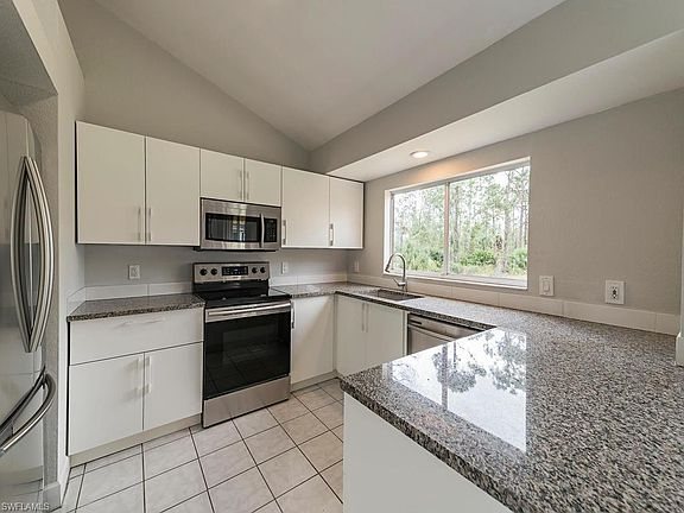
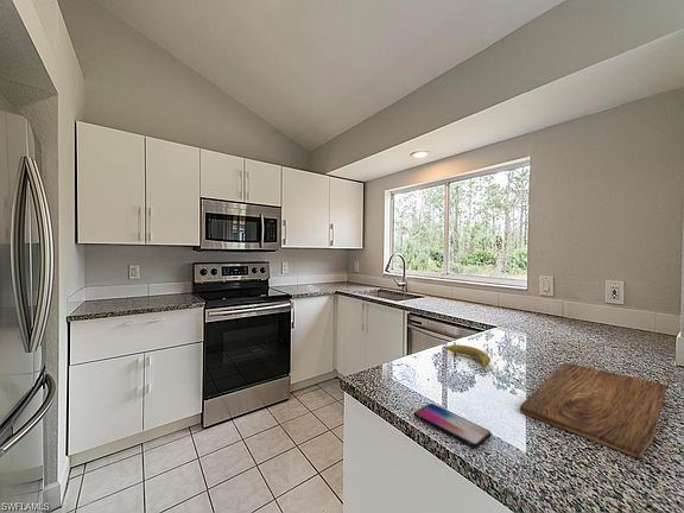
+ fruit [444,343,492,373]
+ smartphone [413,403,493,449]
+ cutting board [519,361,667,460]
